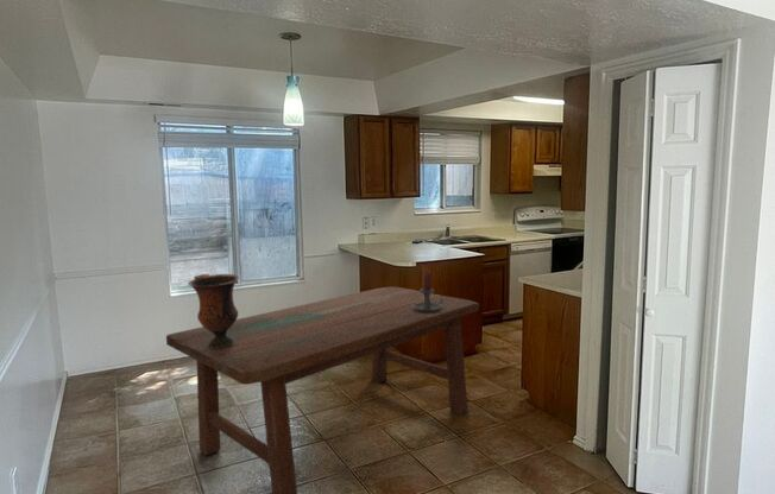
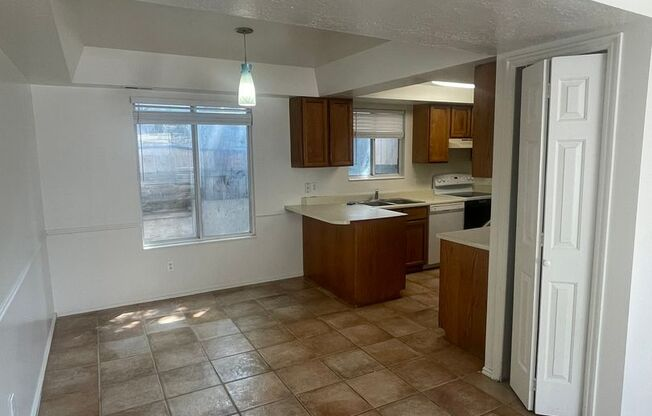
- dining table [165,286,480,494]
- candle holder [414,271,443,312]
- vase [187,273,240,348]
